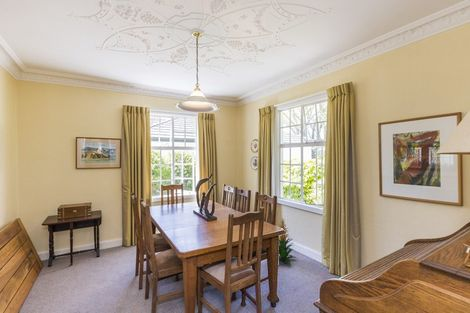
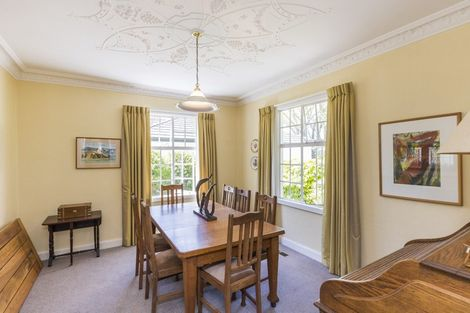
- indoor plant [278,217,298,267]
